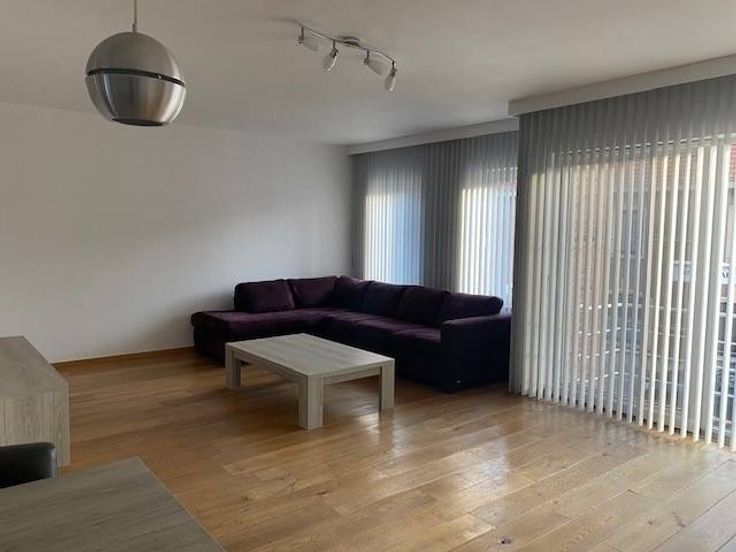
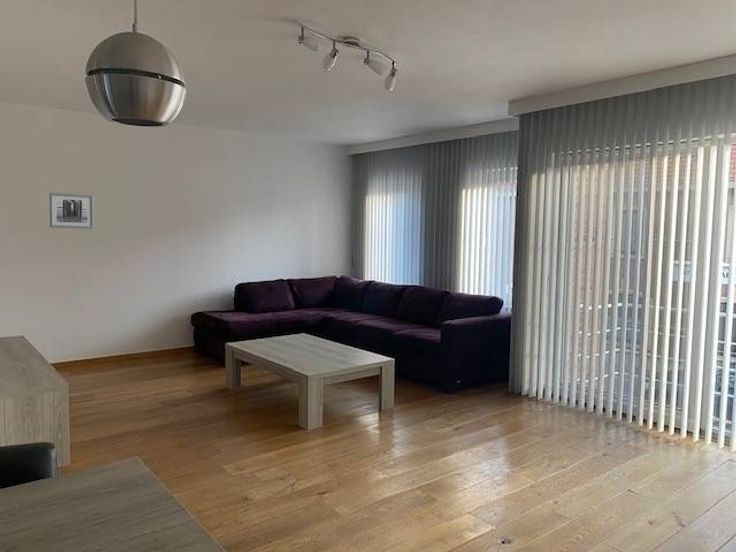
+ wall art [49,192,95,230]
